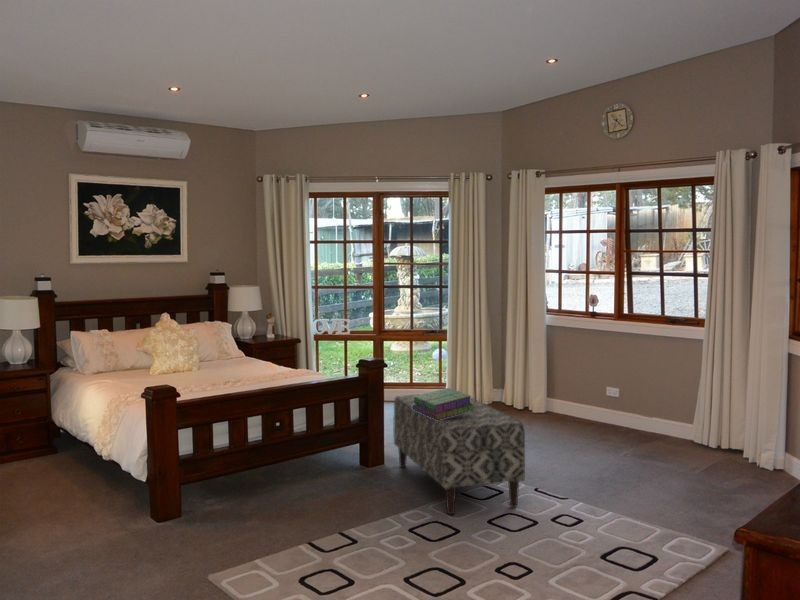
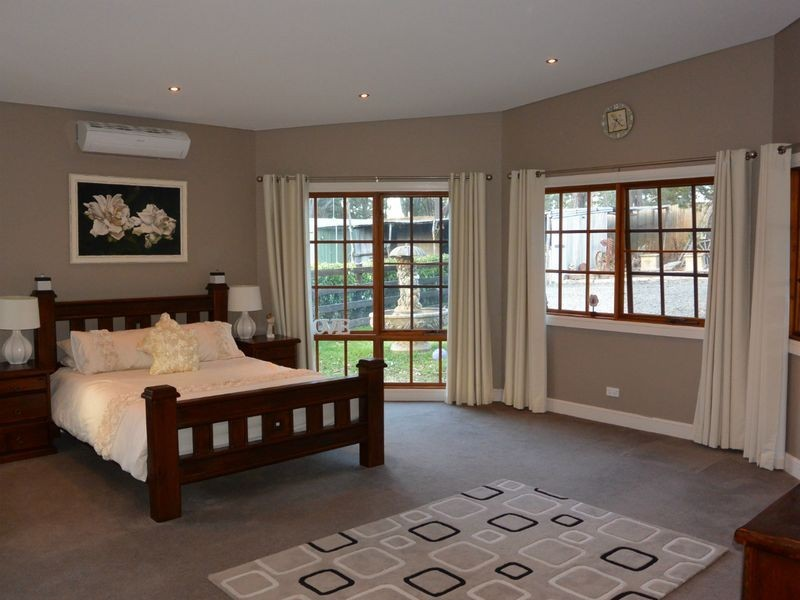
- bench [392,393,526,515]
- stack of books [412,387,475,420]
